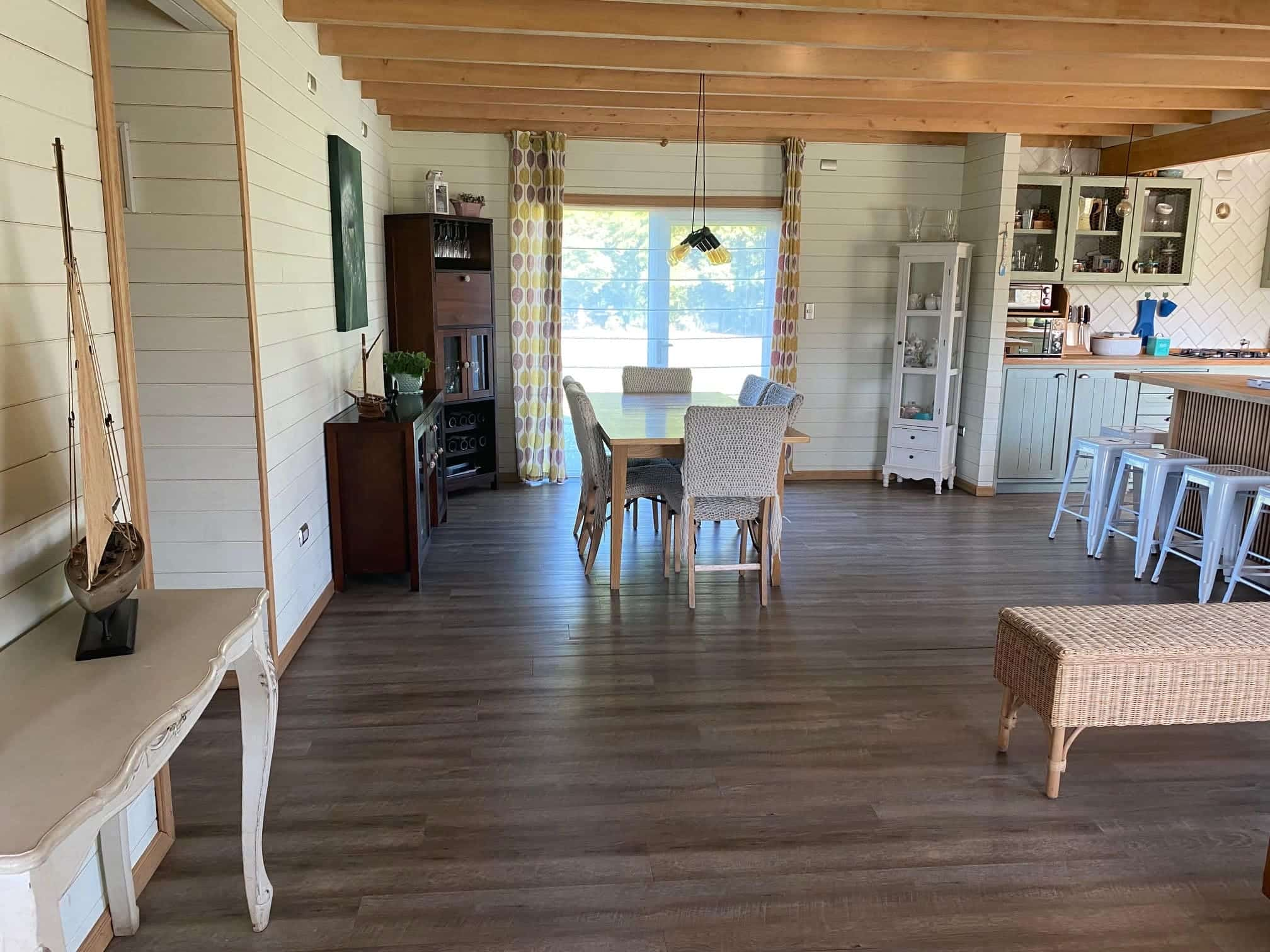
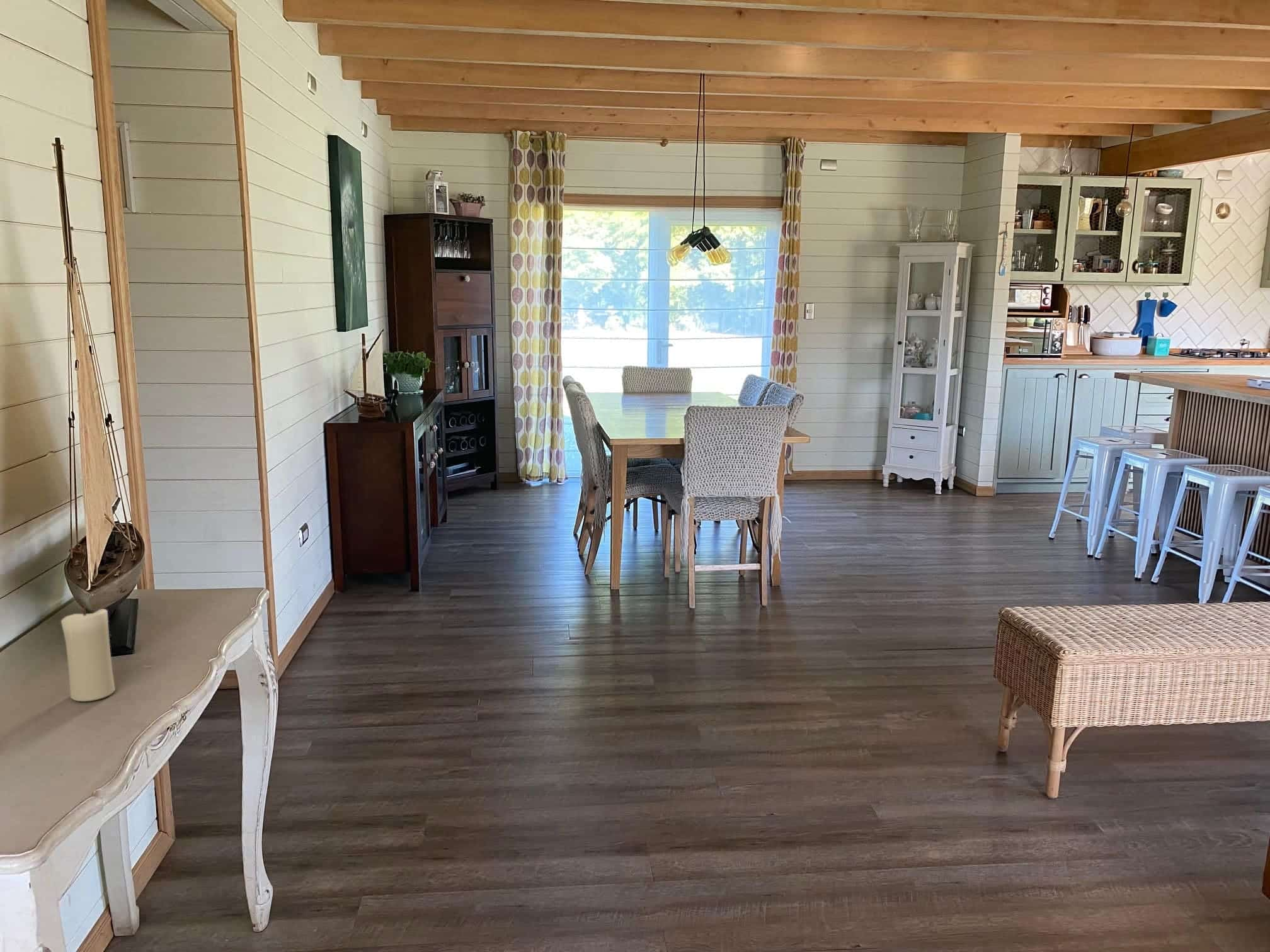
+ candle [60,607,116,702]
